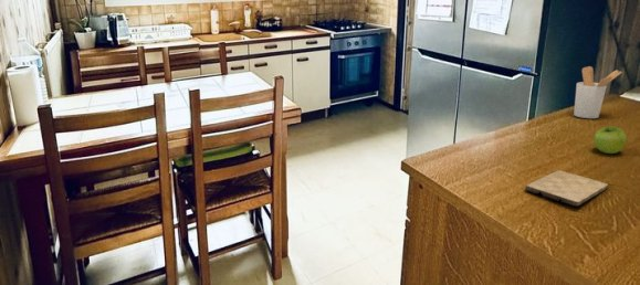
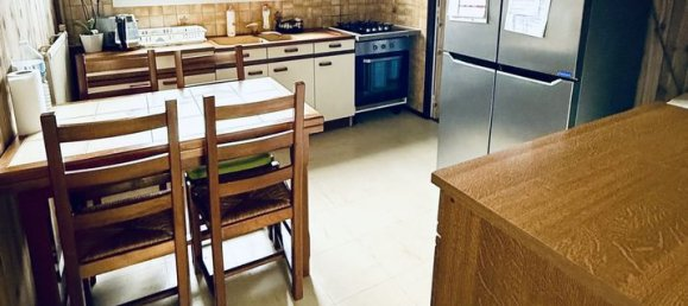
- utensil holder [573,65,623,119]
- fruit [592,125,628,155]
- cutting board [524,169,609,208]
